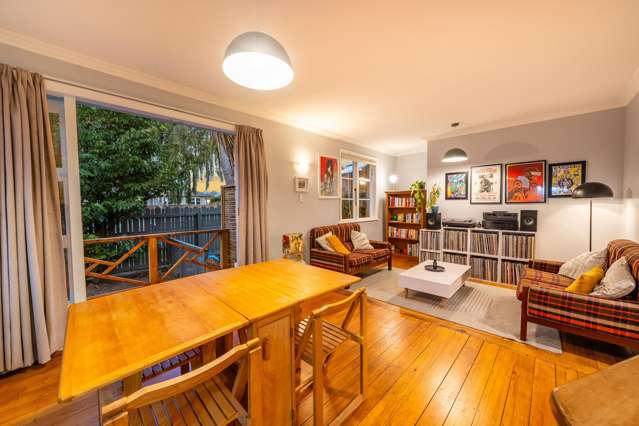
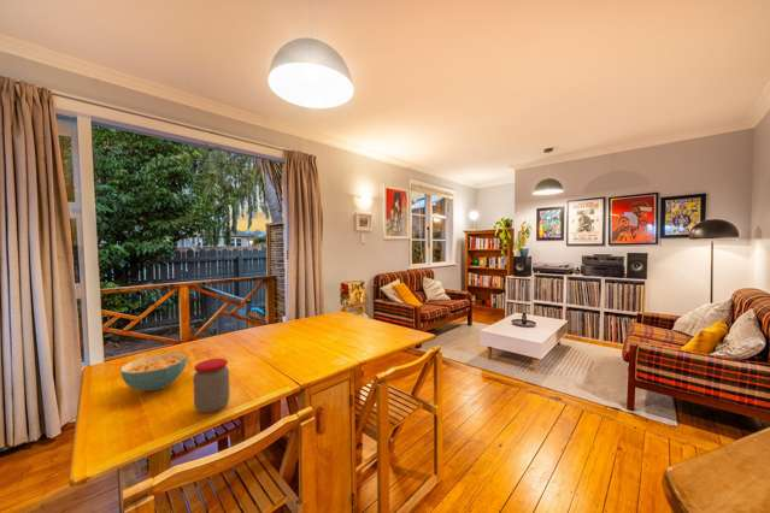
+ cereal bowl [119,352,188,393]
+ jar [192,358,231,414]
